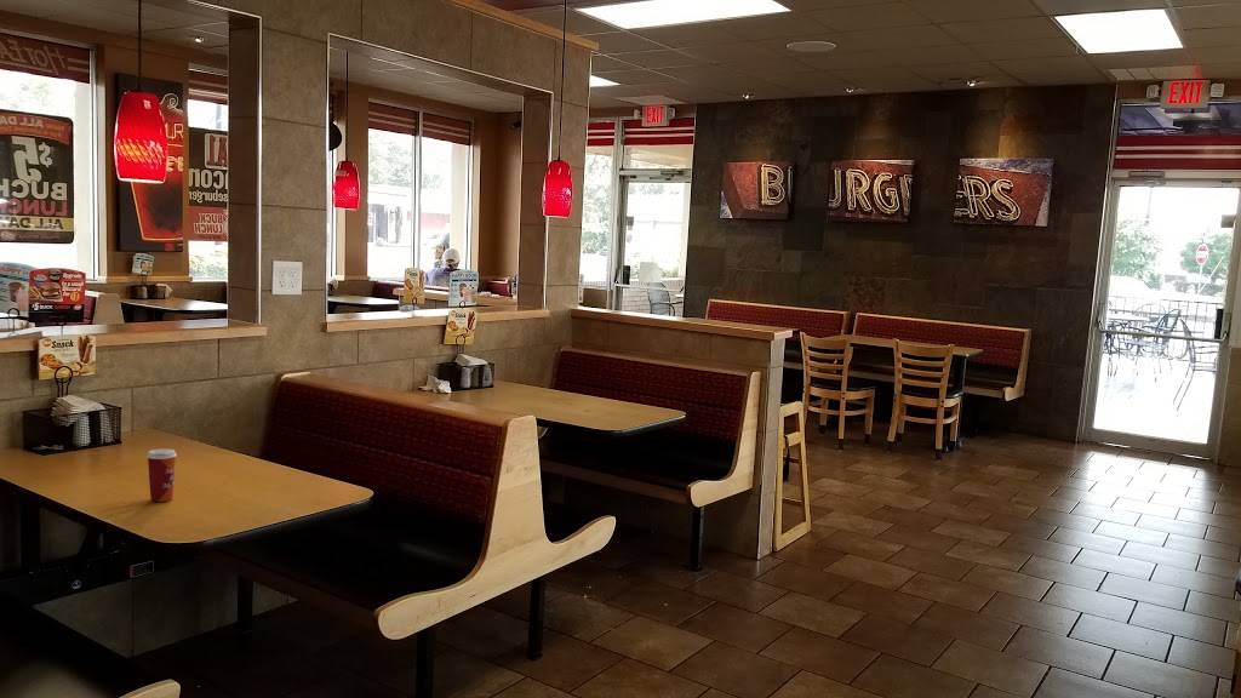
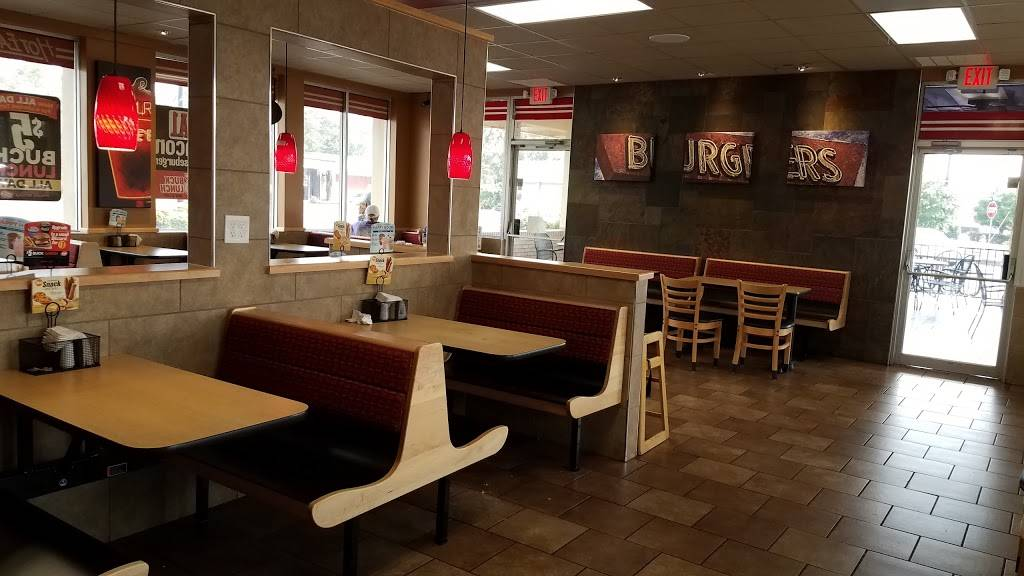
- paper cup [145,447,178,503]
